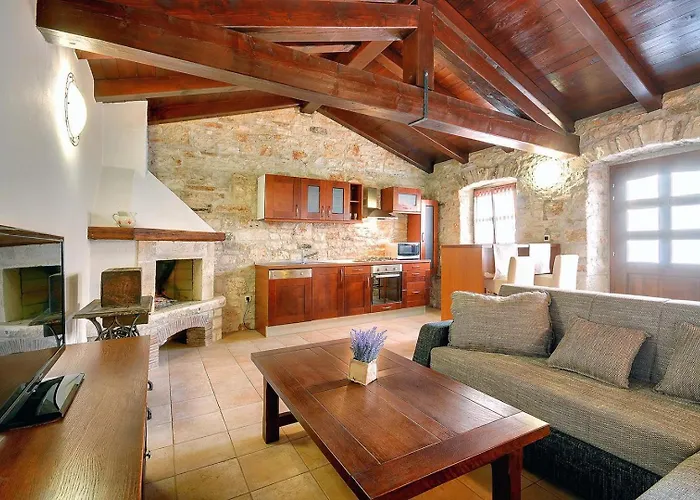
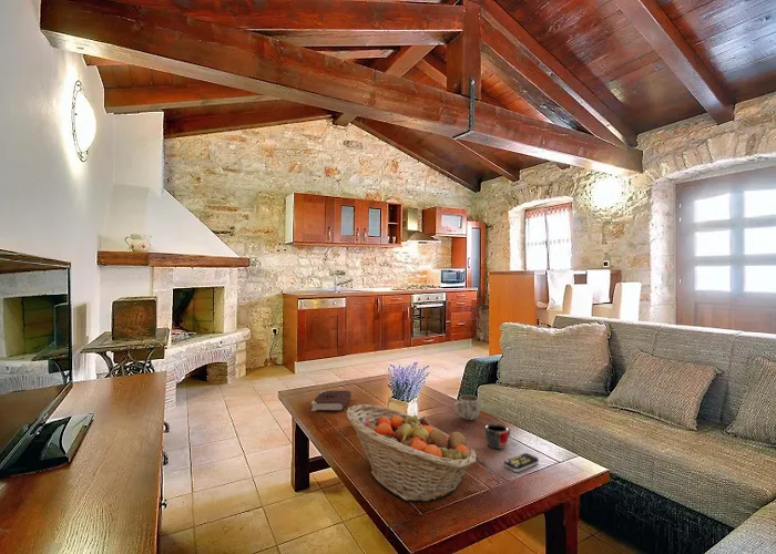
+ book [310,389,353,412]
+ remote control [503,452,540,473]
+ fruit basket [346,403,478,503]
+ mug [452,394,481,421]
+ mug [483,422,511,450]
